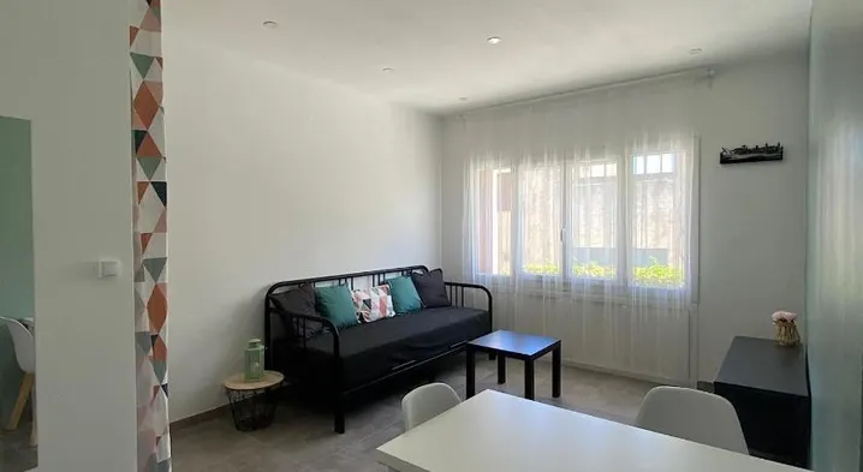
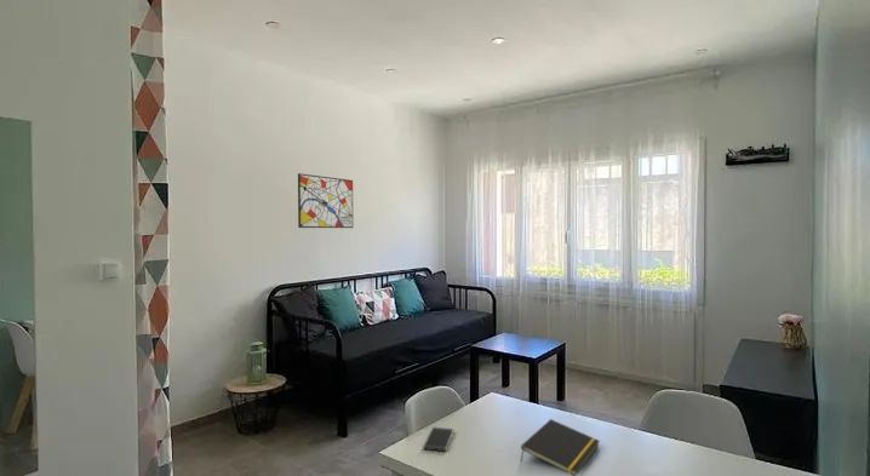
+ smartphone [422,426,456,453]
+ notepad [520,418,601,476]
+ wall art [297,172,354,229]
